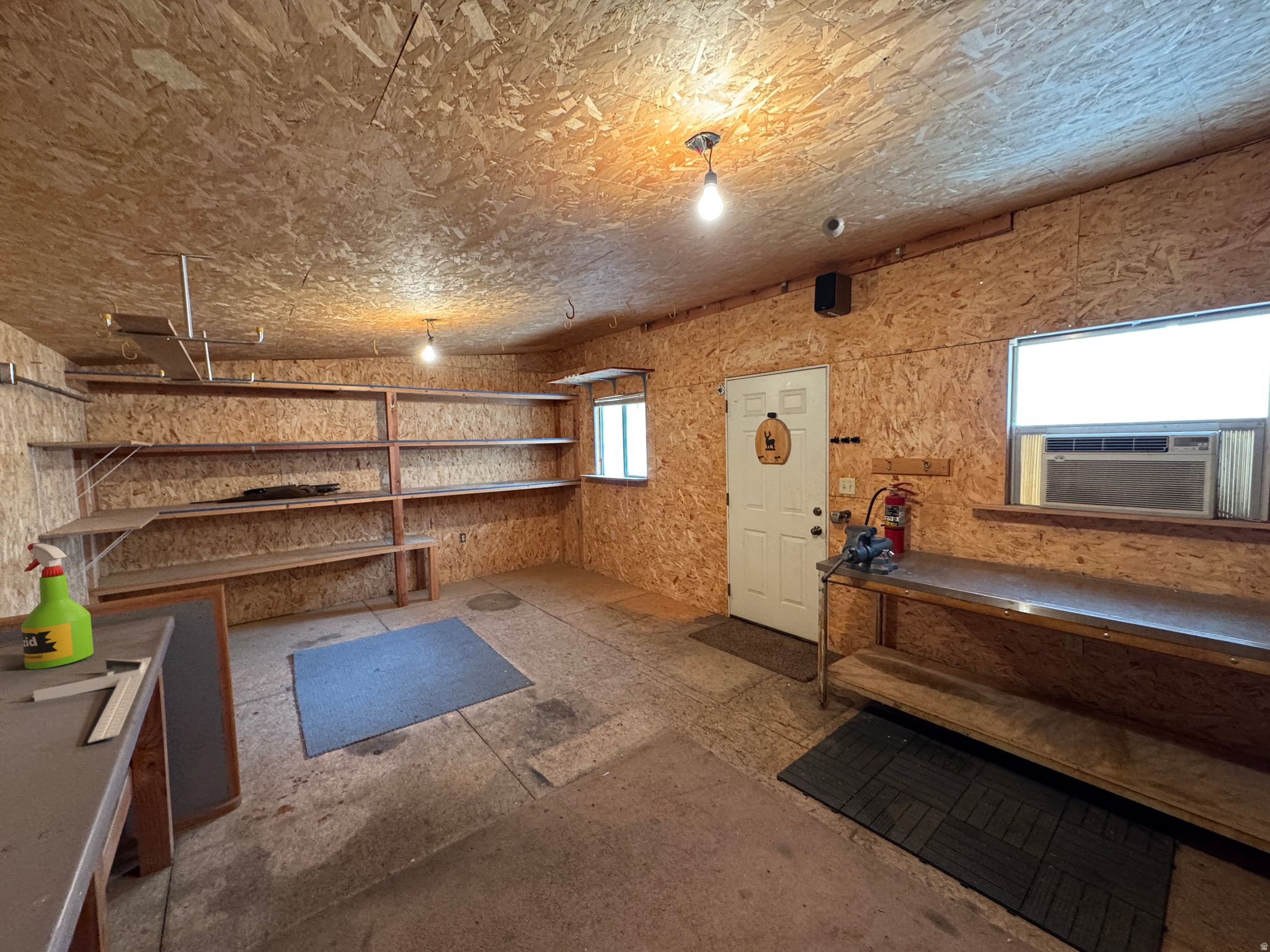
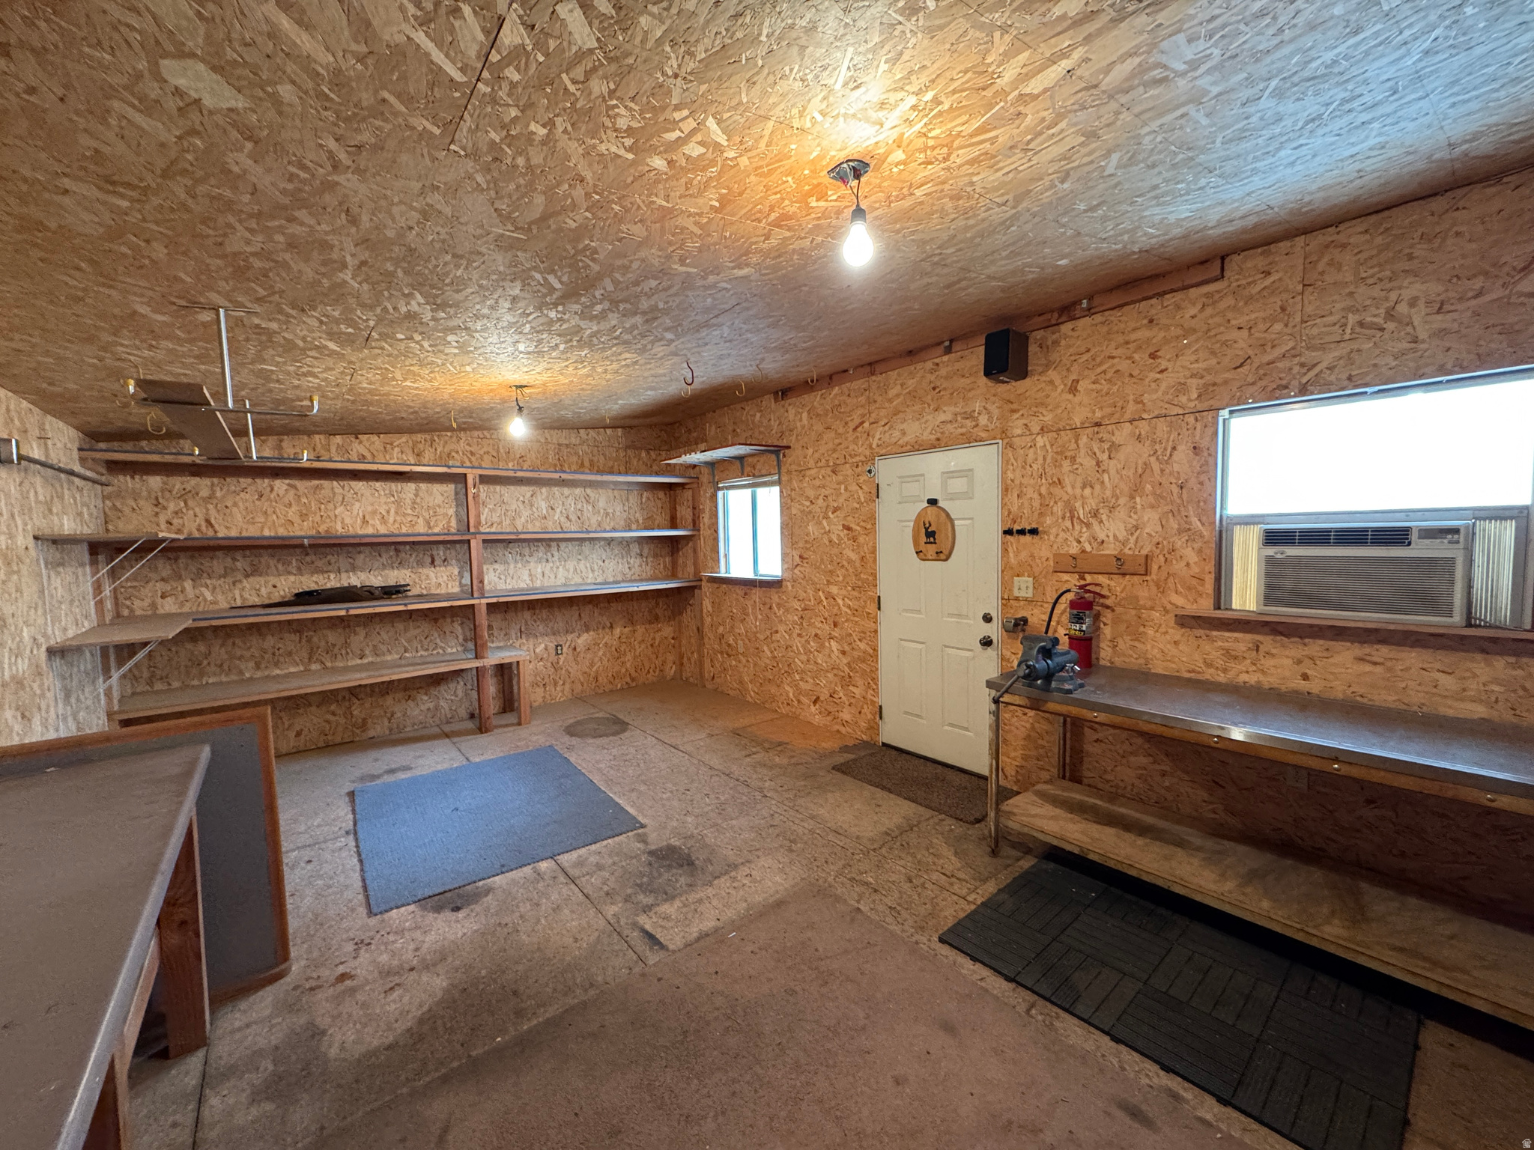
- smoke detector [821,214,845,238]
- combination square [32,656,152,744]
- spray bottle [20,543,94,670]
